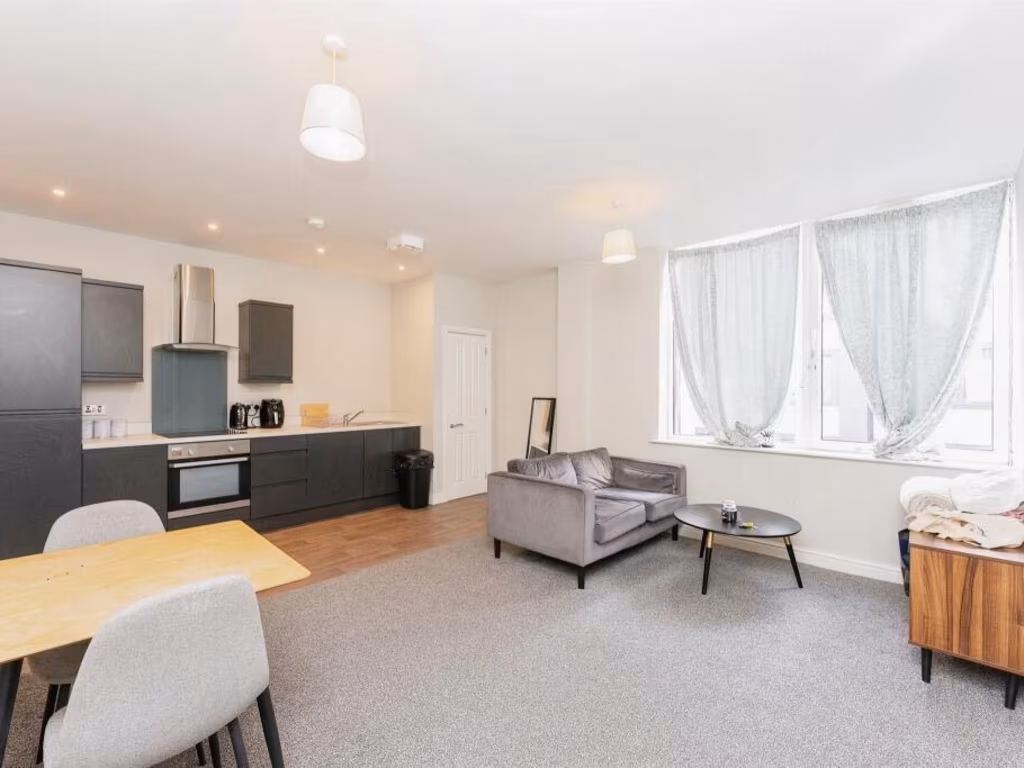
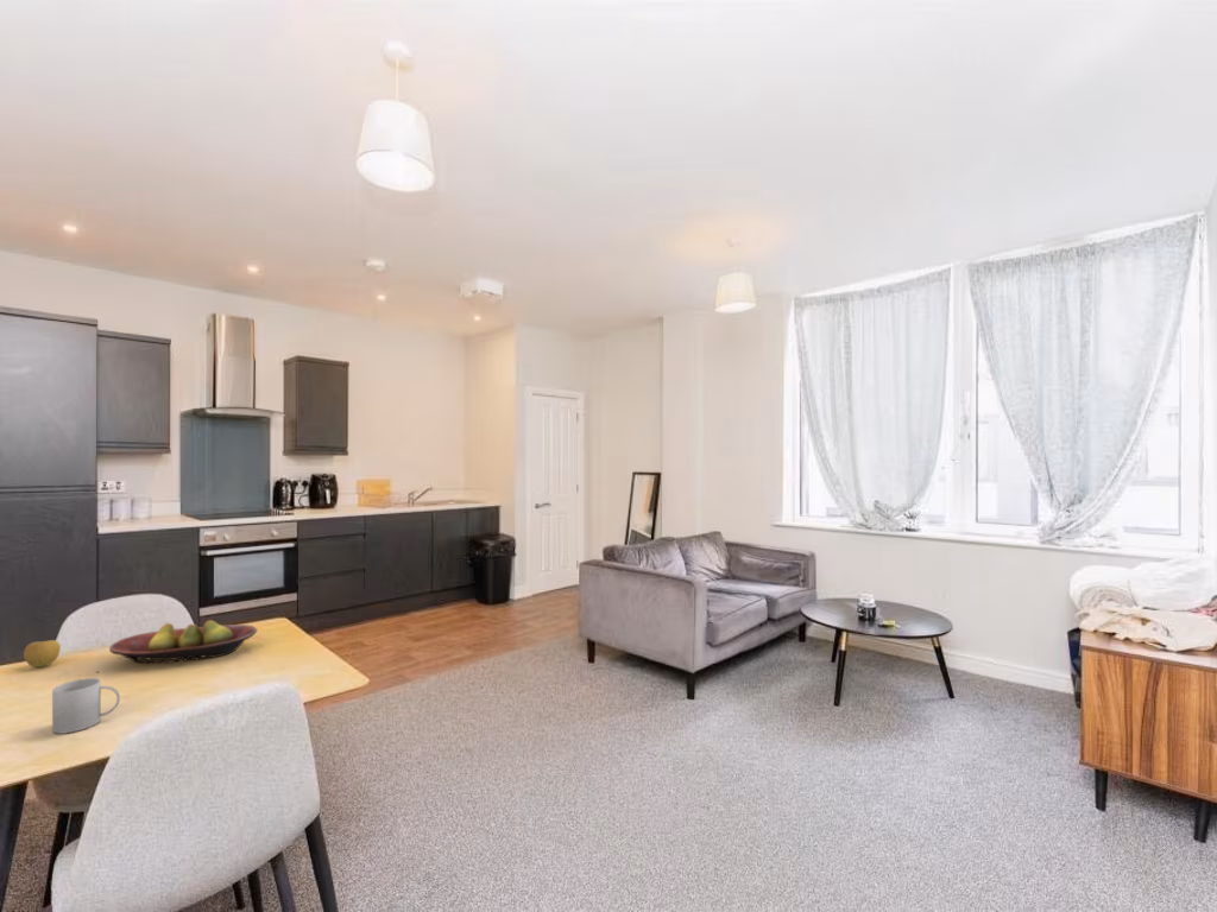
+ mug [51,677,121,735]
+ fruit bowl [108,619,258,665]
+ apple [23,639,62,669]
